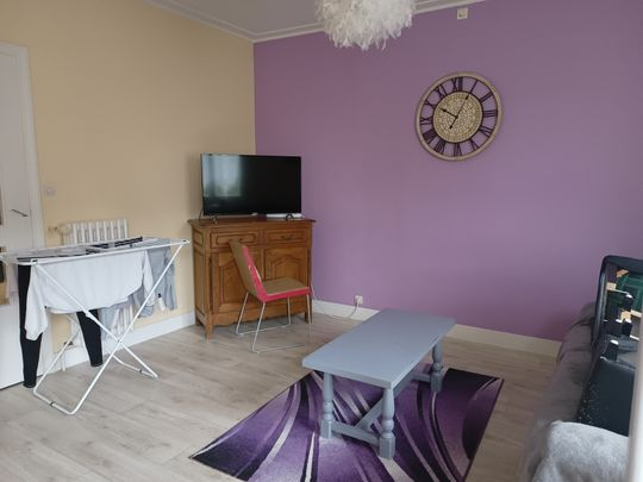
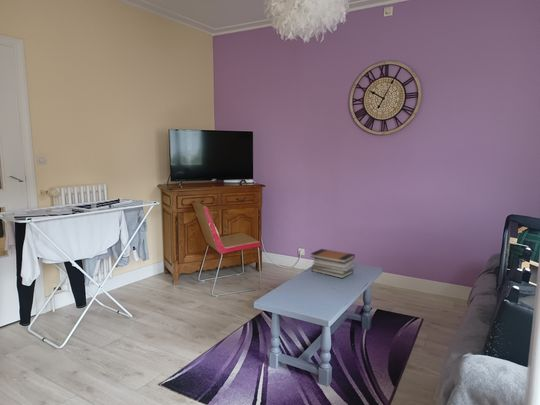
+ book stack [309,248,356,279]
